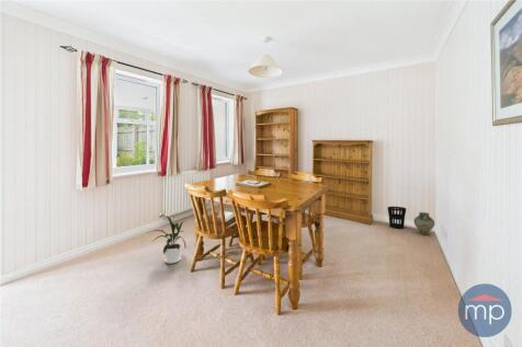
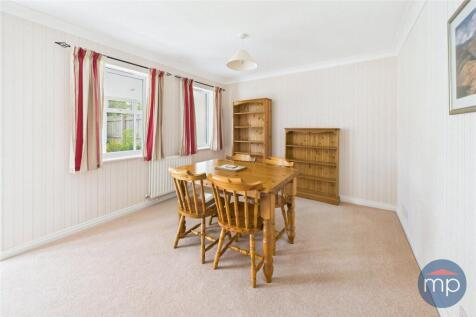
- house plant [146,215,186,265]
- wastebasket [387,206,407,229]
- ceramic jug [412,211,435,235]
